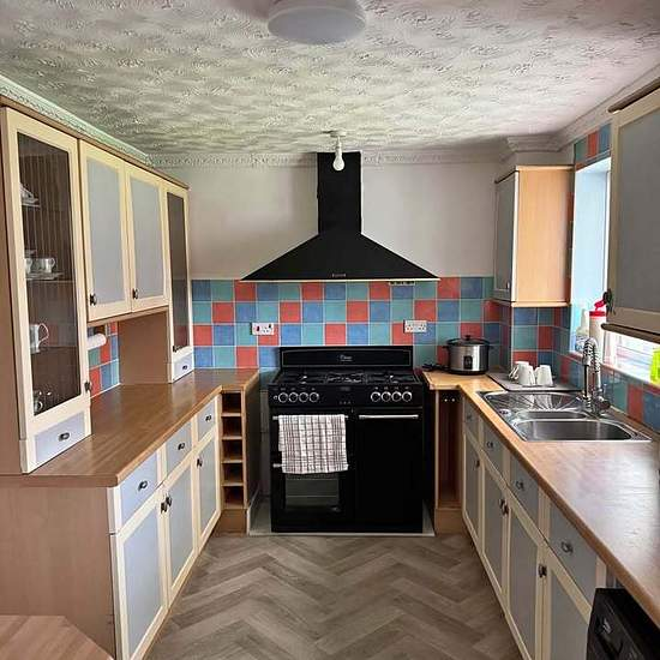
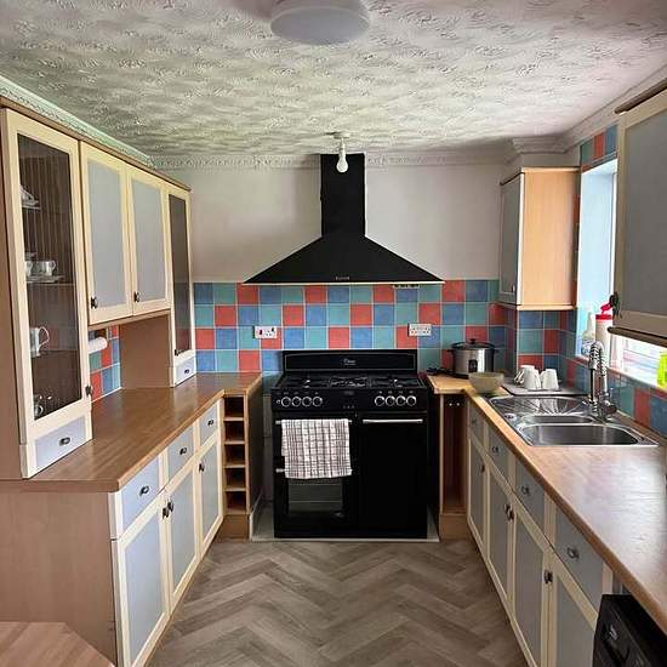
+ bowl [467,371,504,394]
